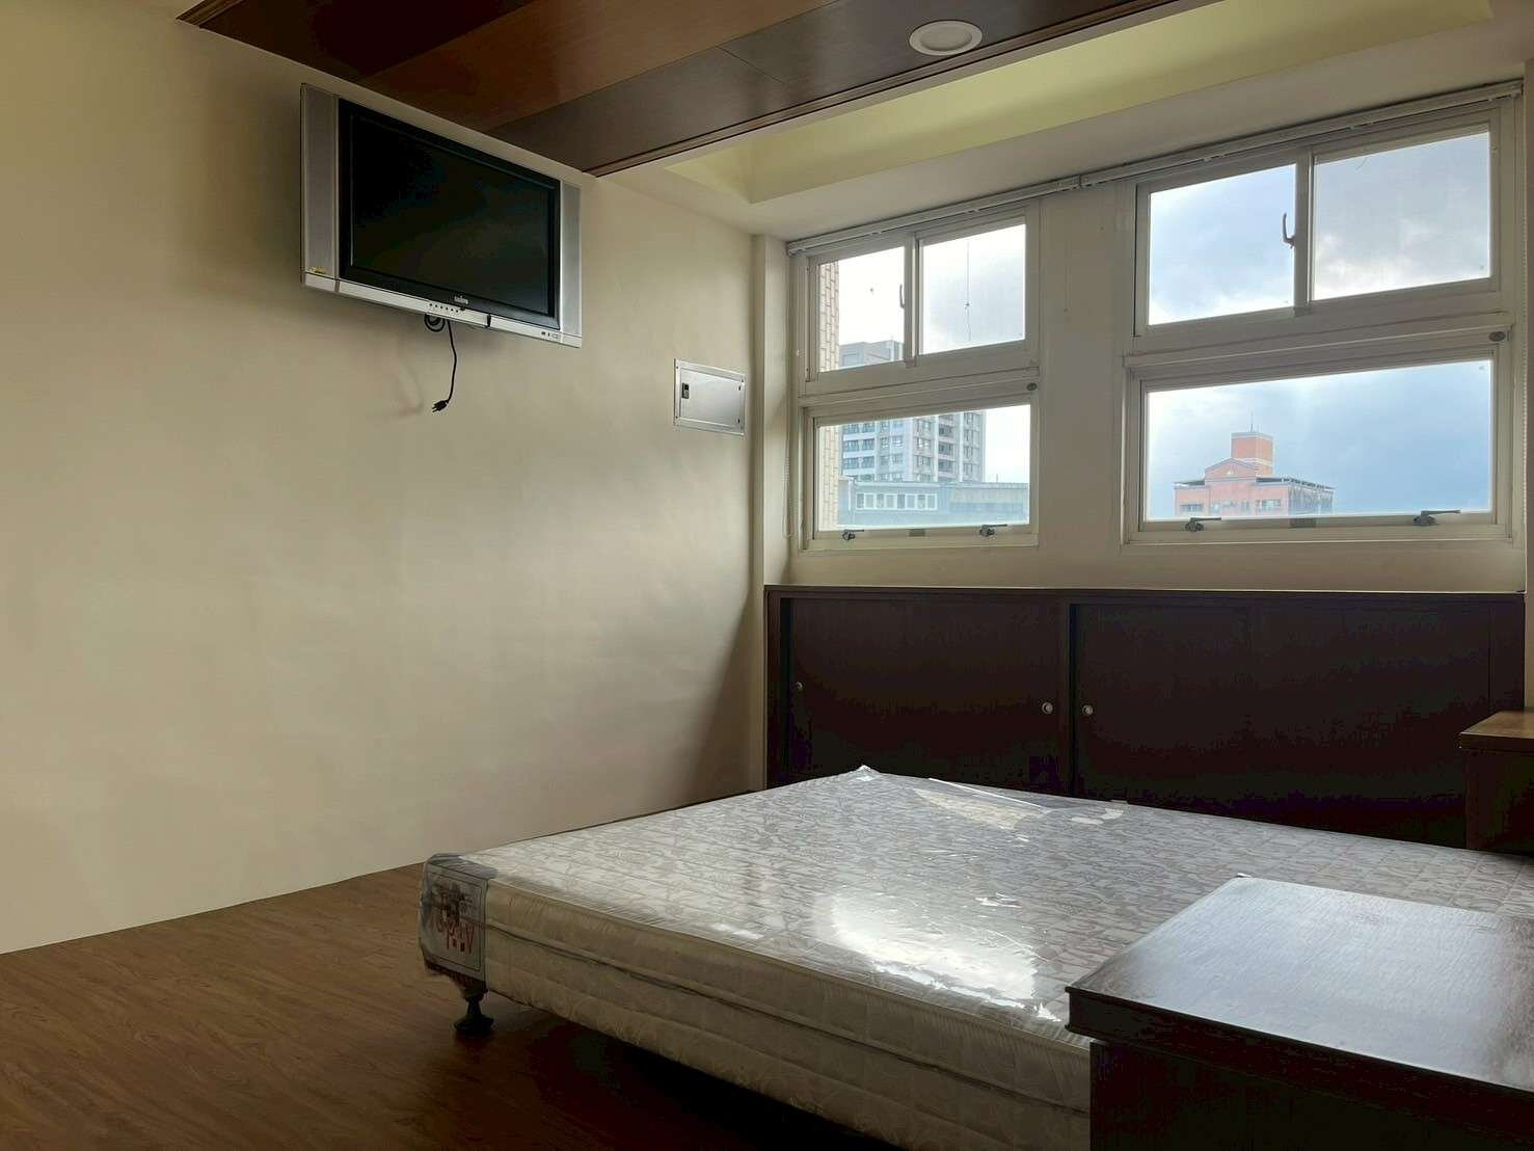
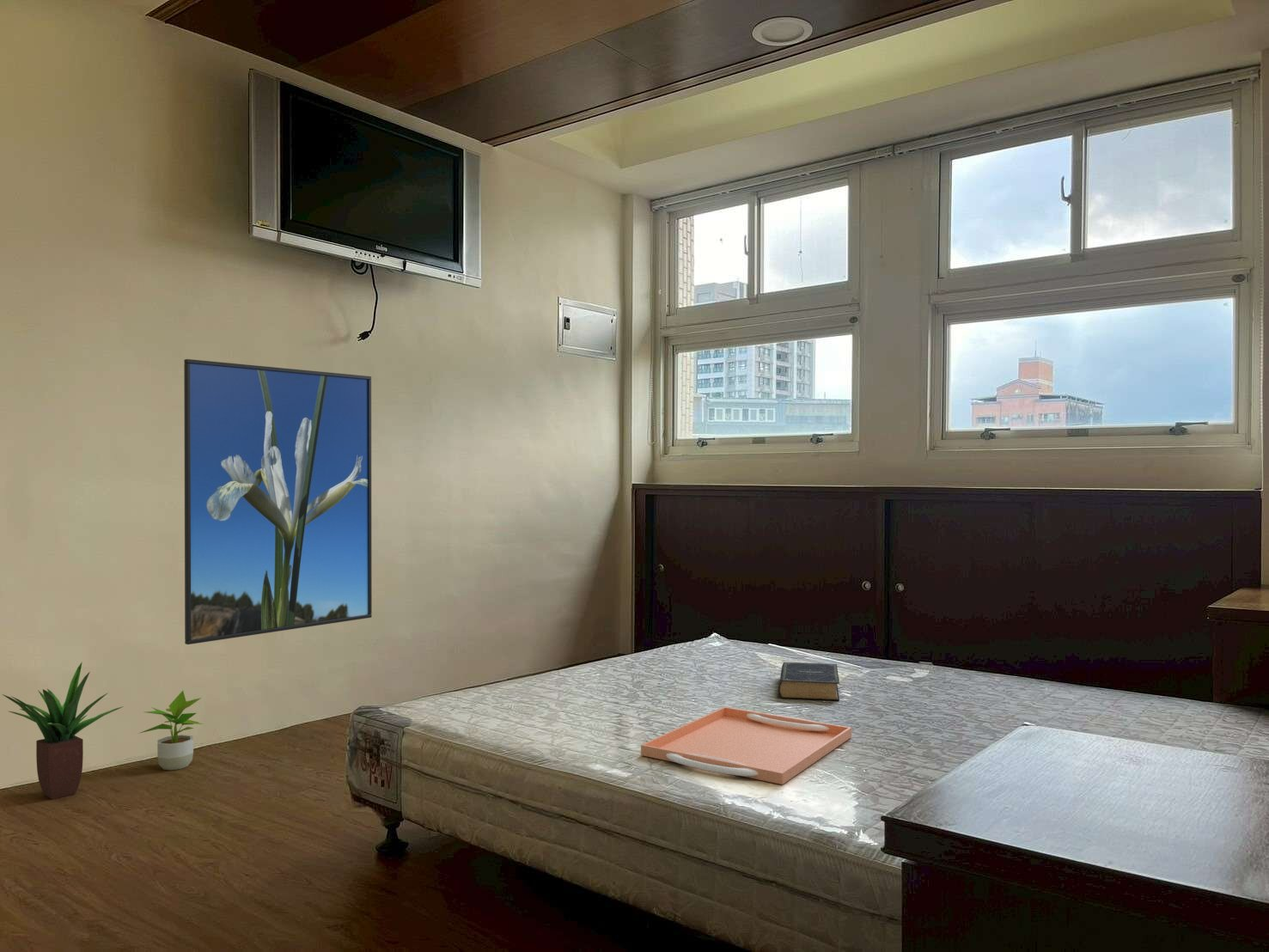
+ potted plant [2,662,125,801]
+ potted plant [137,690,204,771]
+ book [778,662,840,701]
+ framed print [183,358,373,645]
+ serving tray [640,706,852,785]
